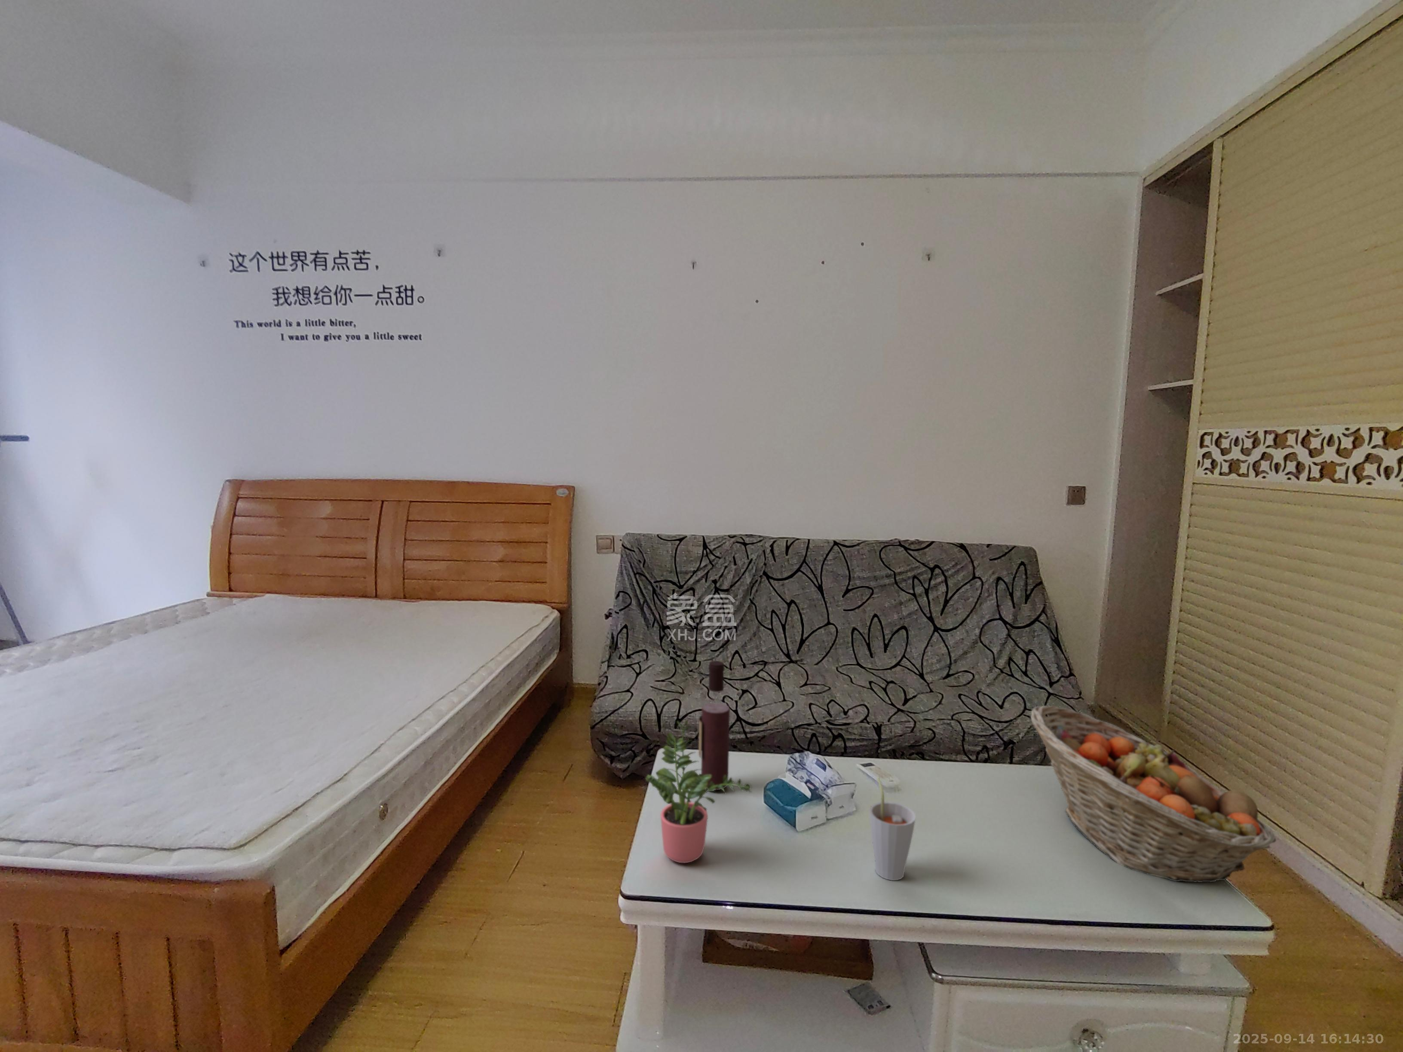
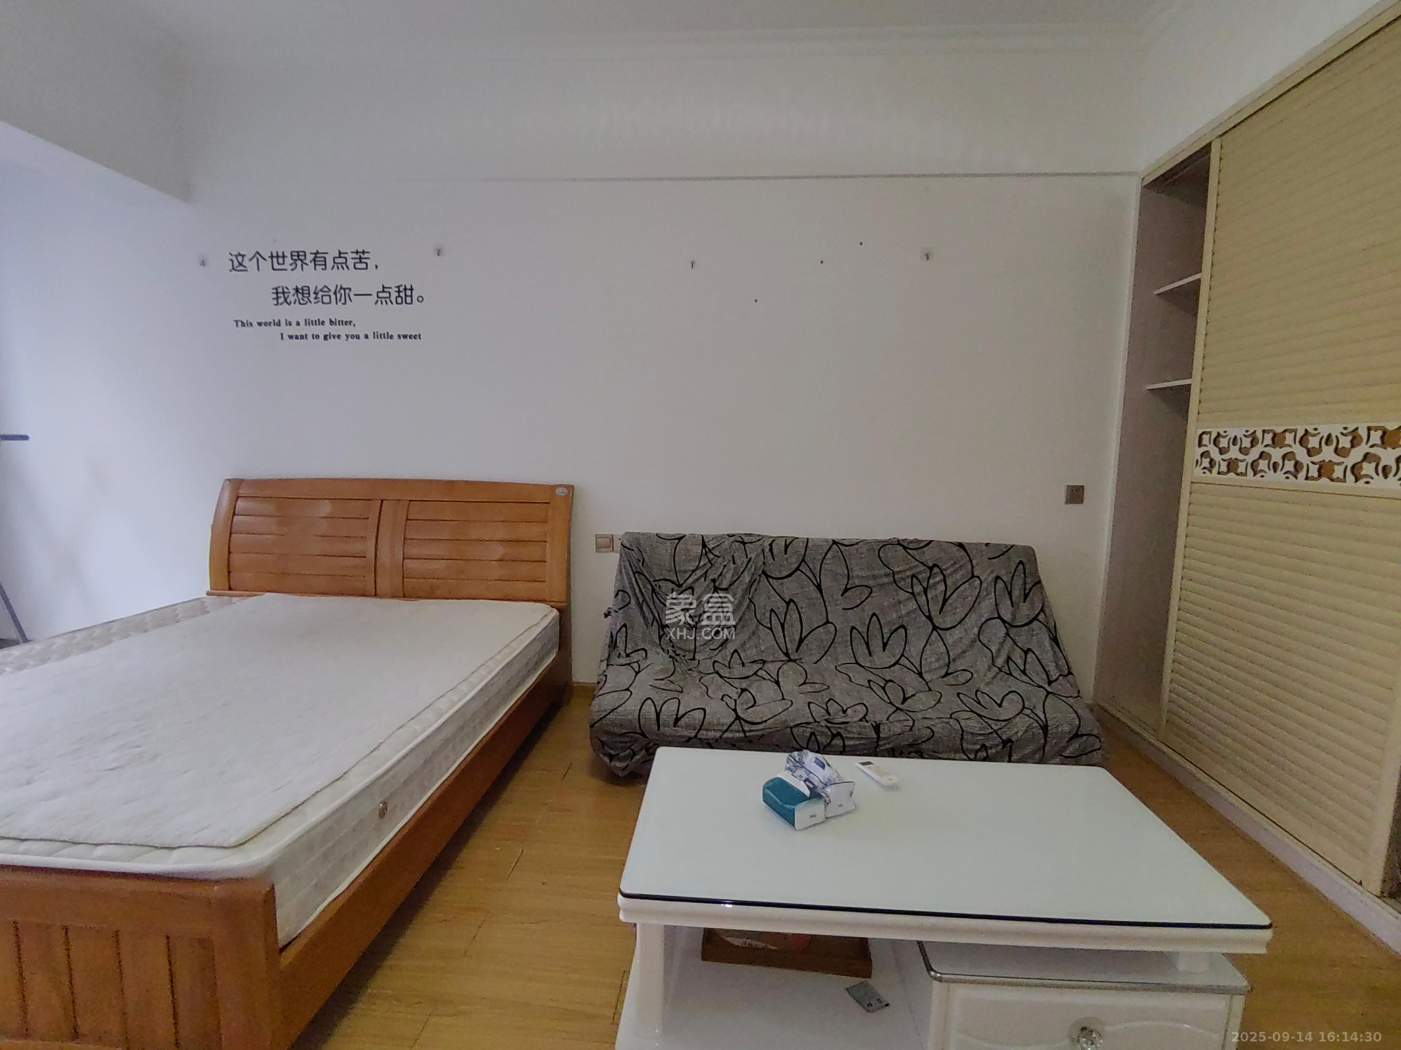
- potted plant [645,719,752,863]
- wine bottle [698,661,730,790]
- cup [869,777,917,881]
- fruit basket [1031,705,1277,883]
